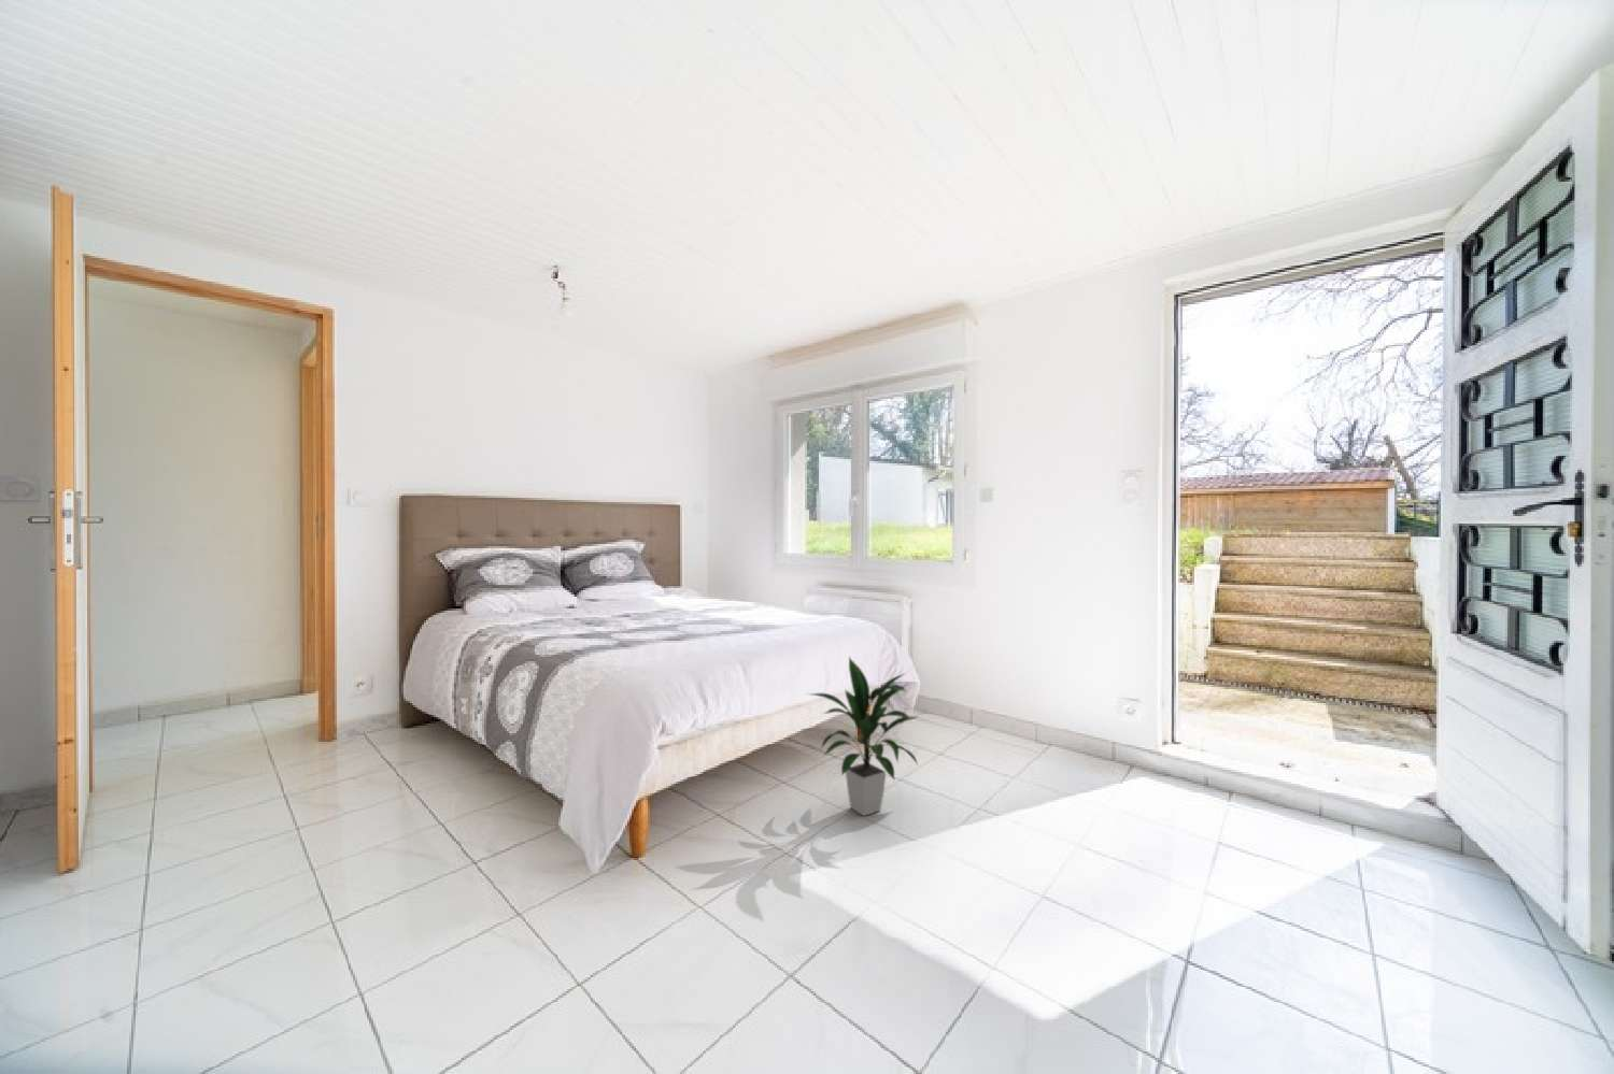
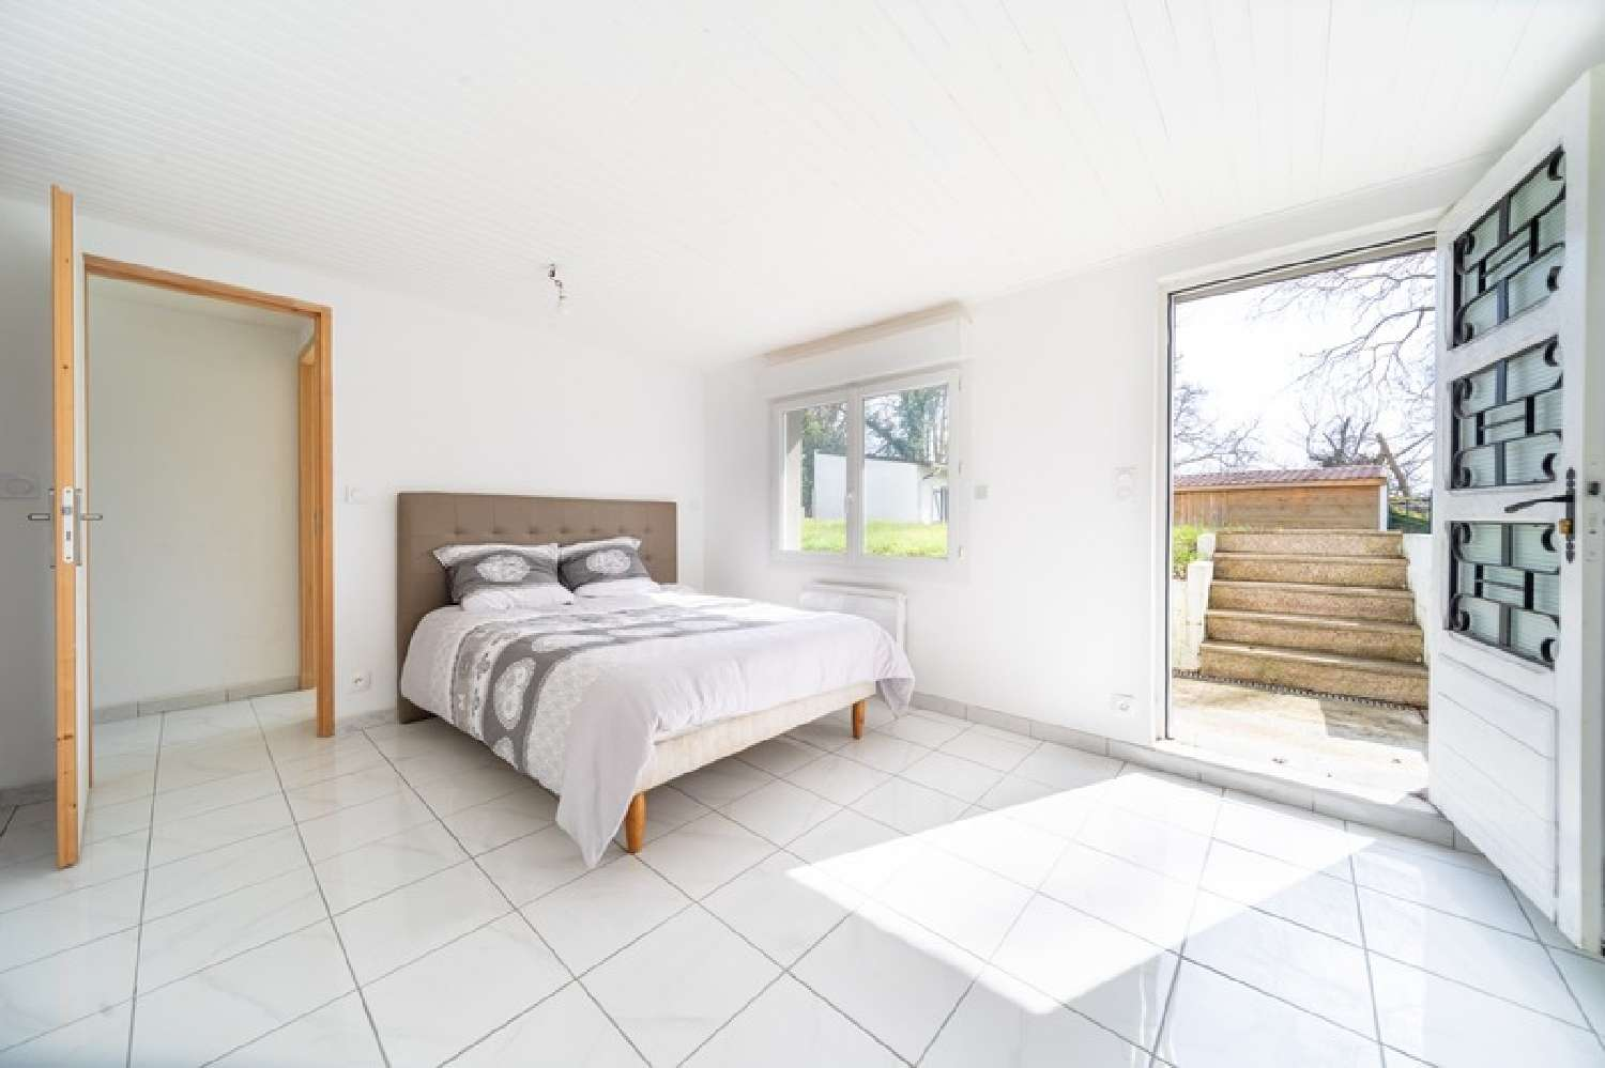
- indoor plant [805,656,921,817]
